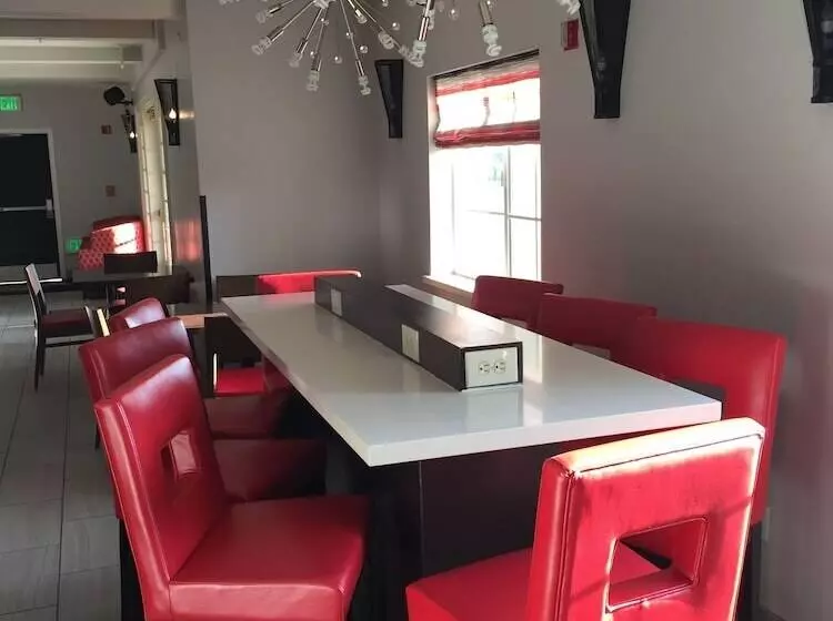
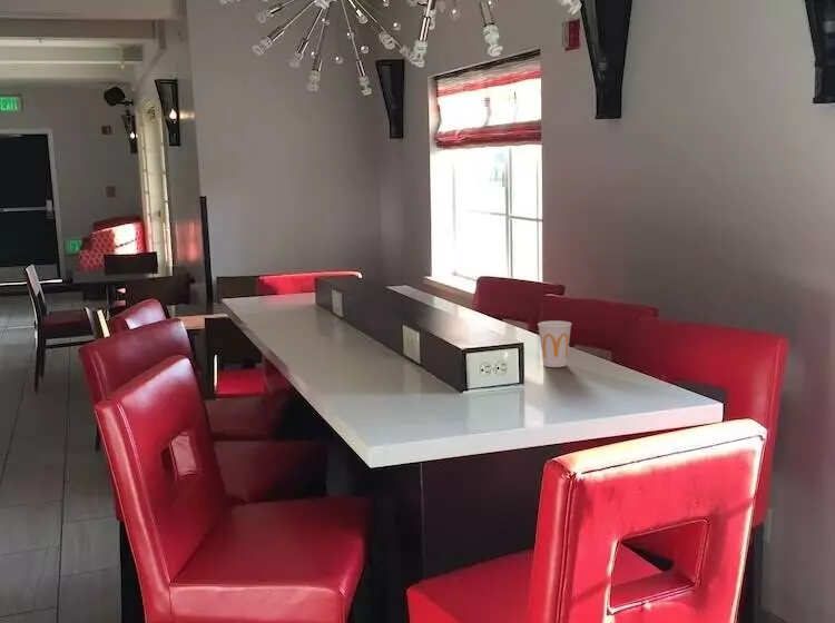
+ cup [537,319,573,368]
